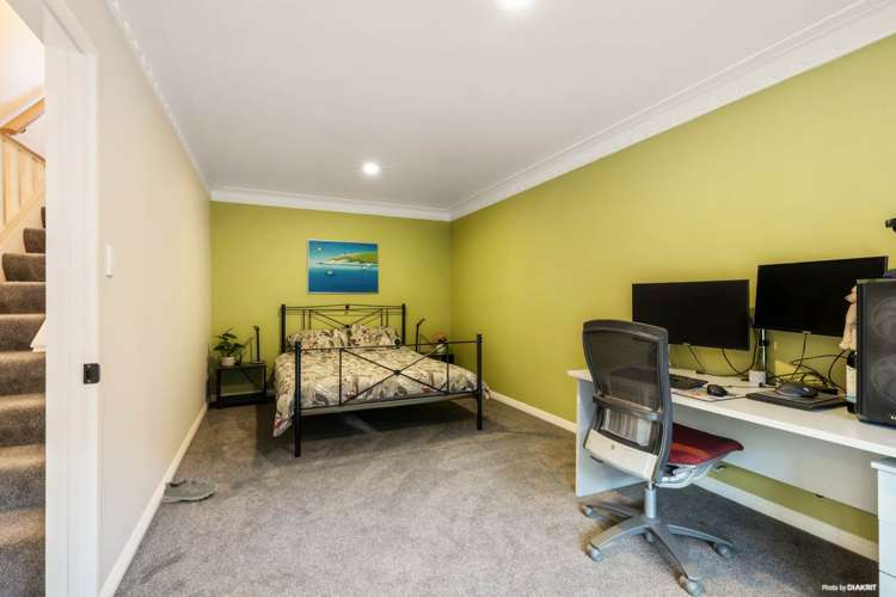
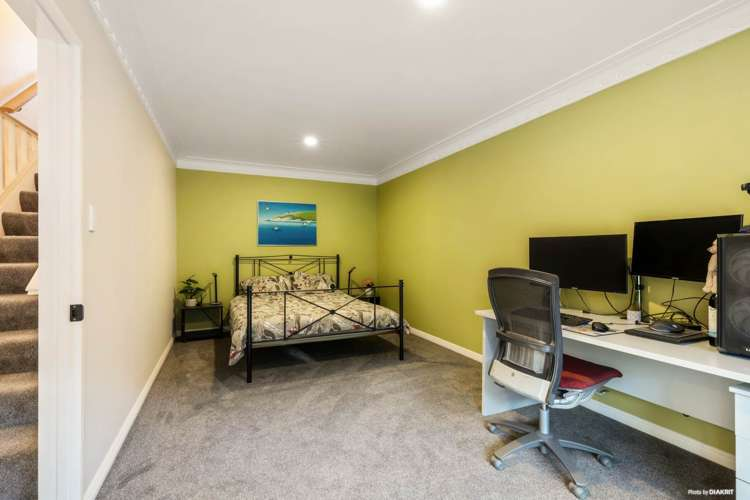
- sneaker [161,478,220,504]
